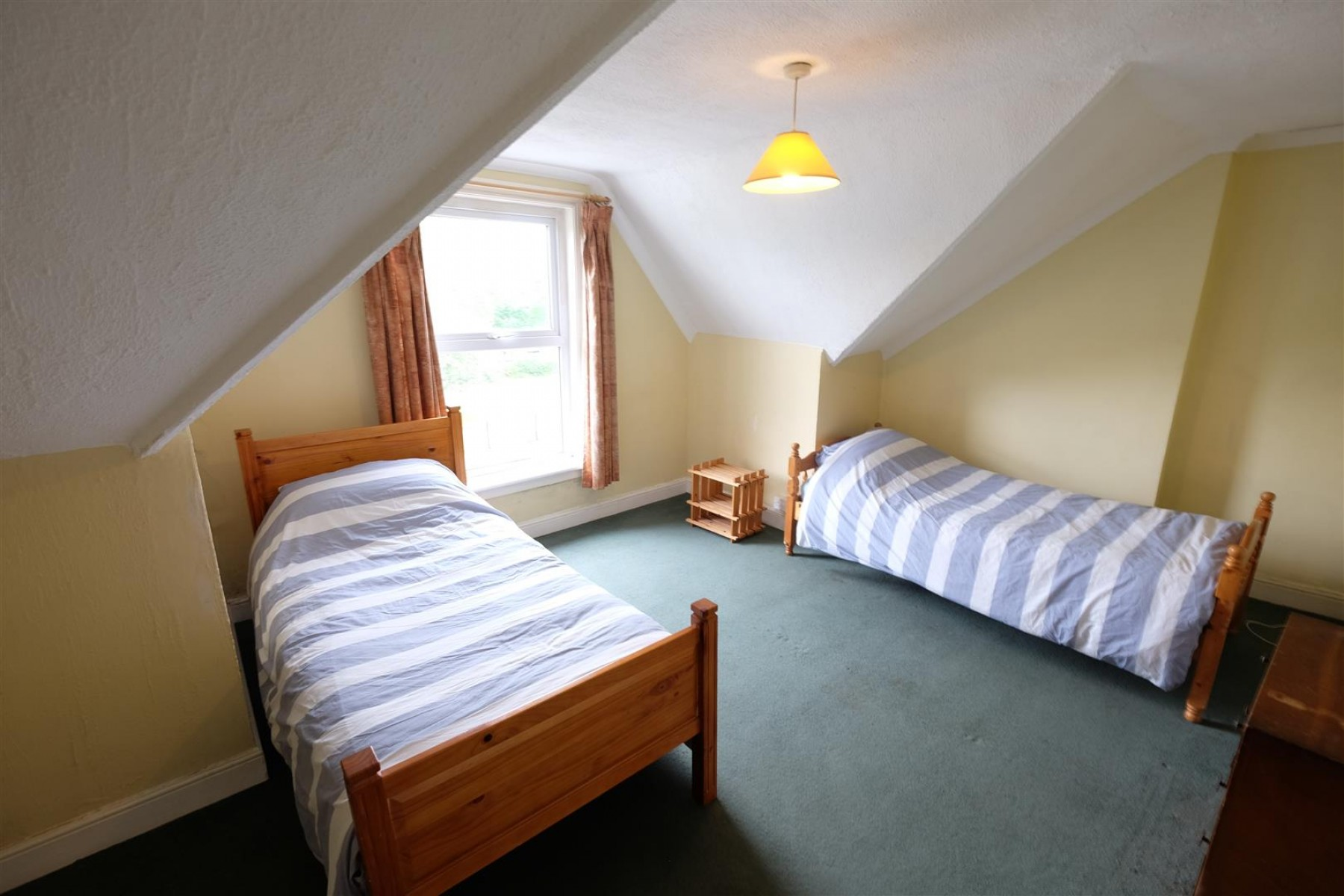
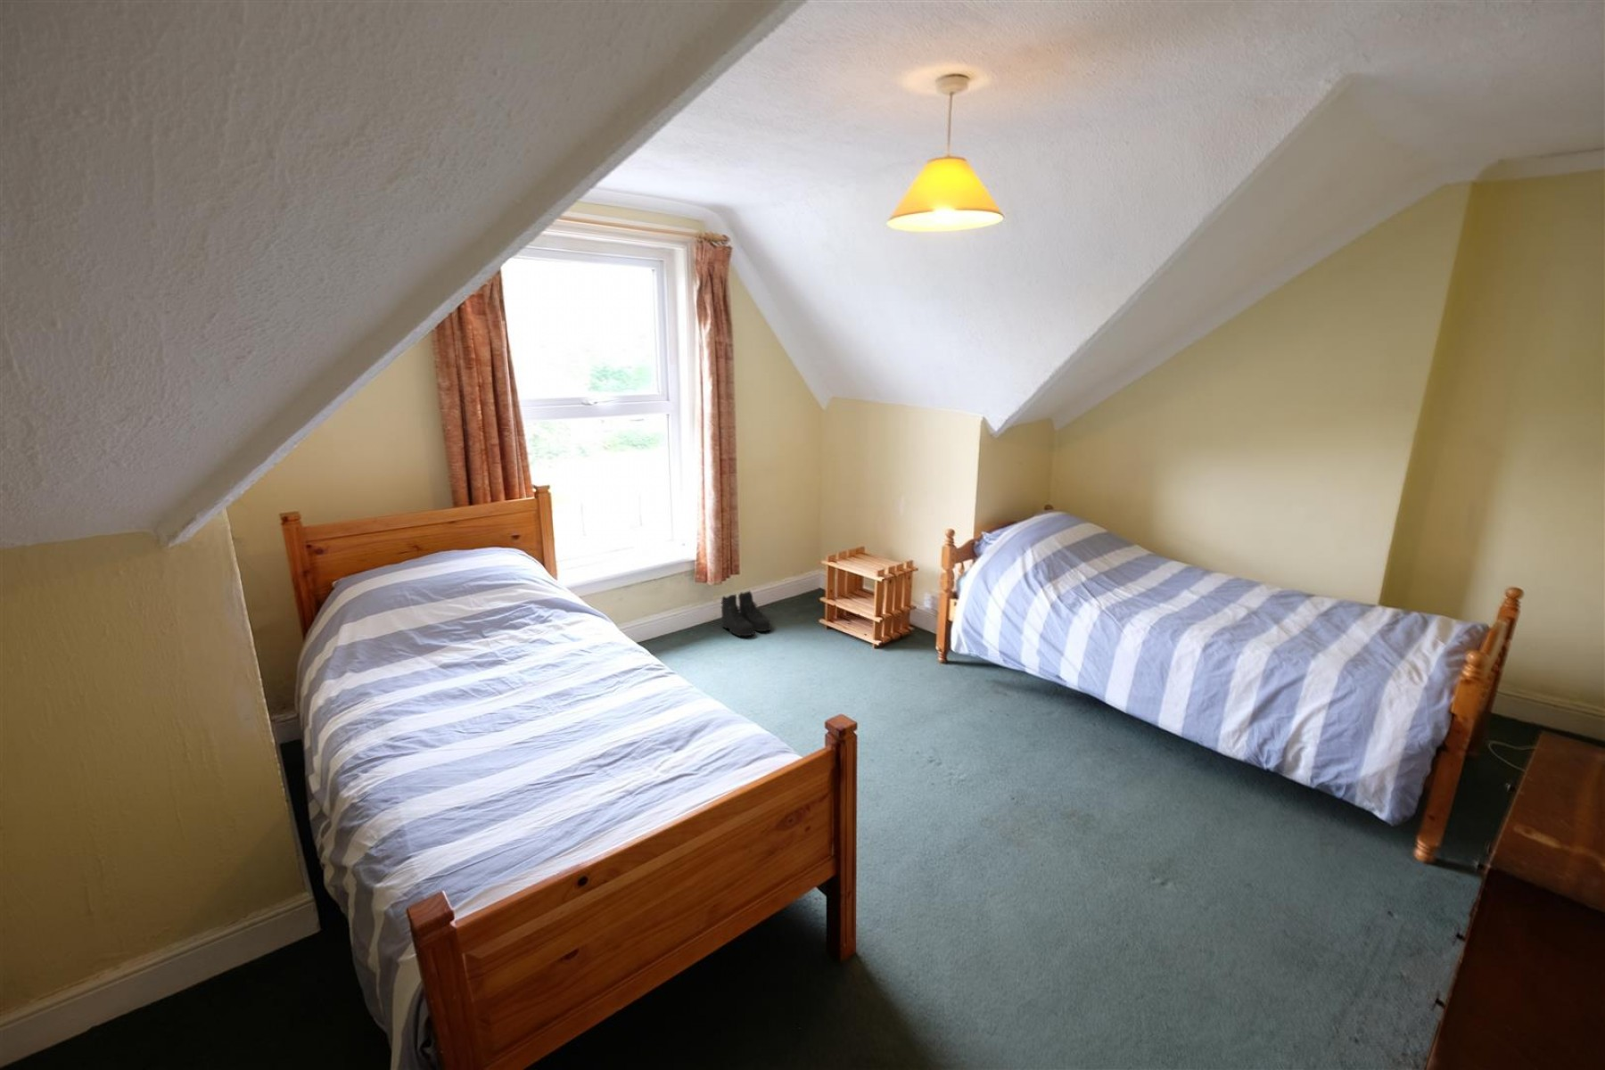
+ boots [720,590,773,638]
